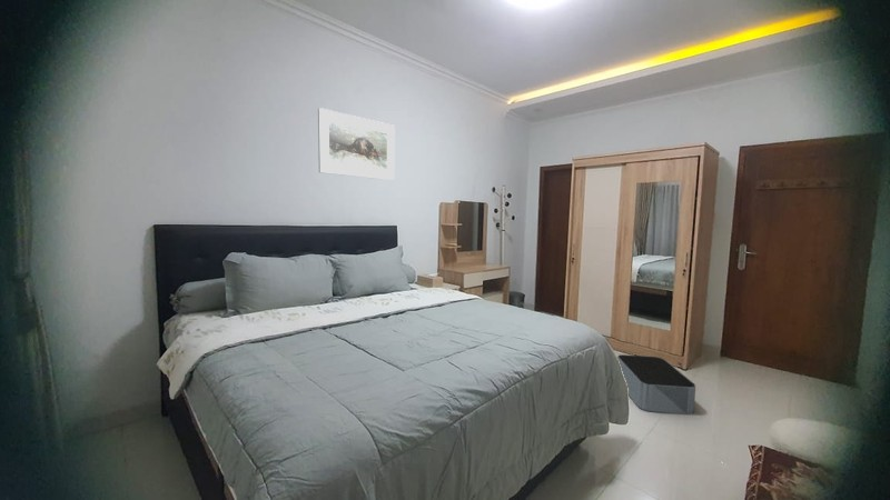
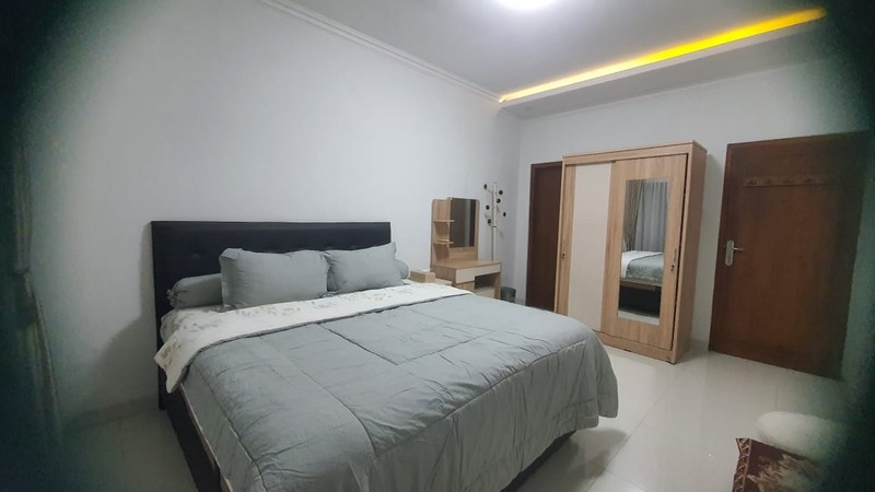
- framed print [317,107,396,181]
- storage bin [616,353,696,414]
